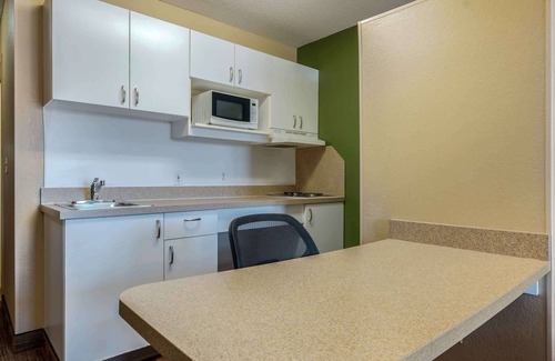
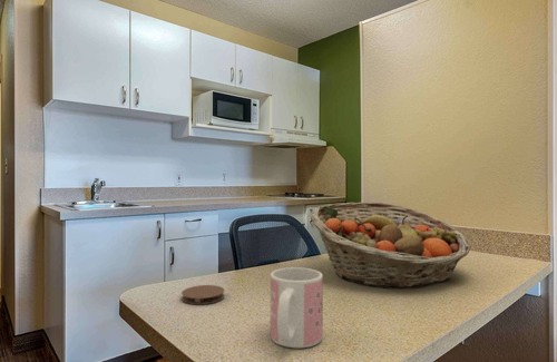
+ fruit basket [310,200,471,290]
+ mug [270,266,324,349]
+ coaster [180,284,225,305]
